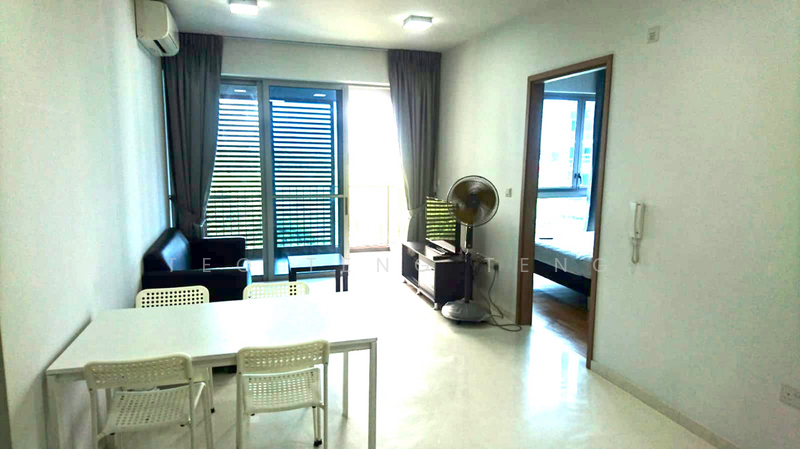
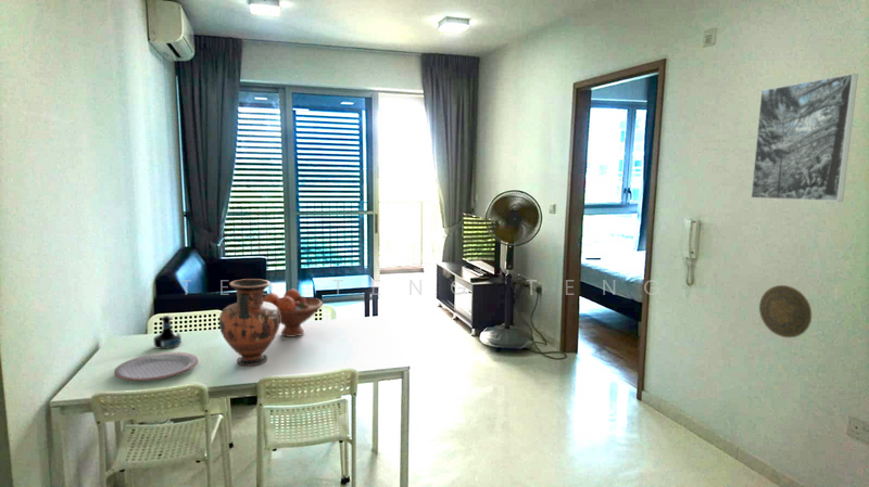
+ fruit bowl [263,289,324,338]
+ vase [218,278,281,367]
+ tequila bottle [152,315,182,350]
+ plate [113,351,199,382]
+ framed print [750,73,859,203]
+ decorative plate [758,284,813,338]
